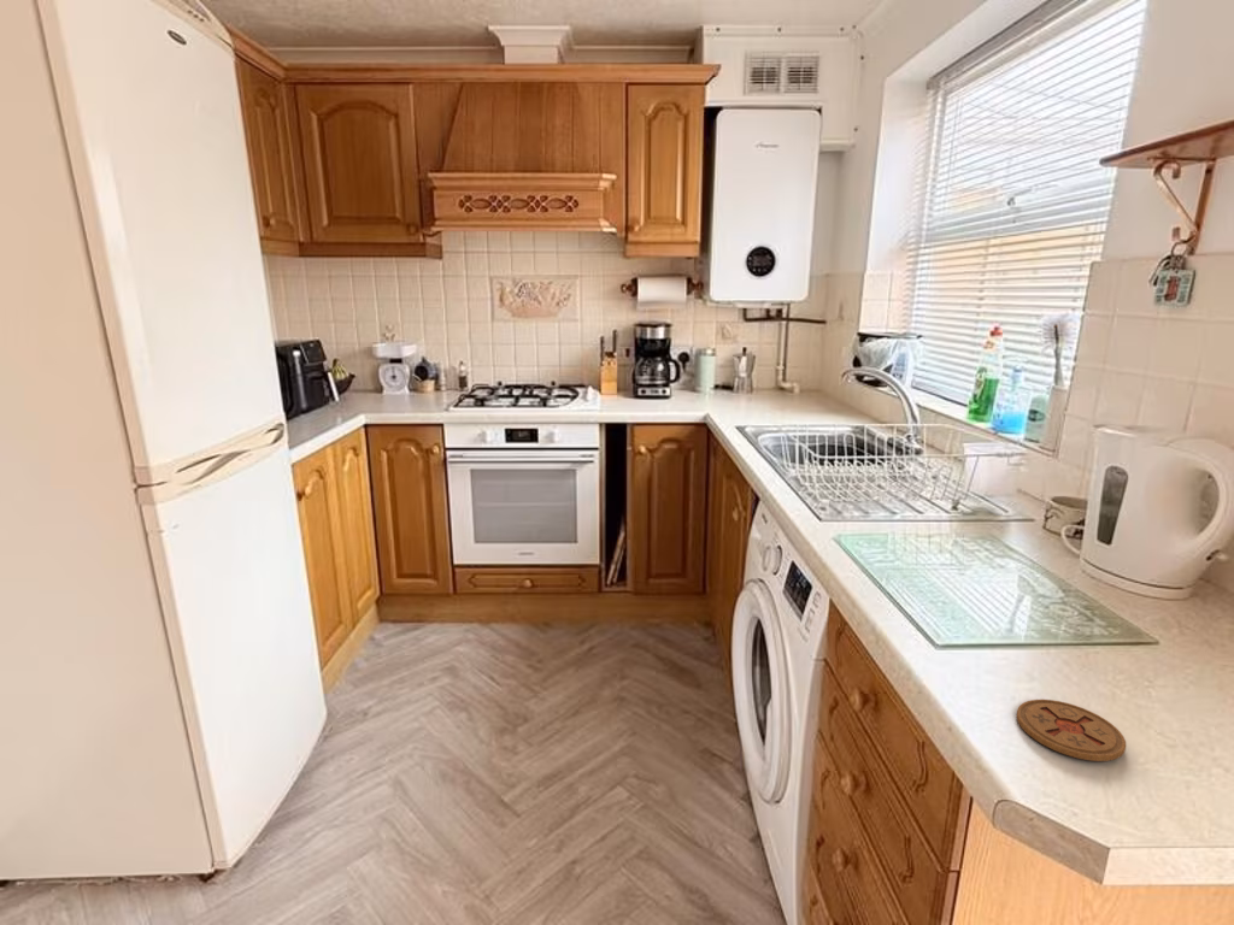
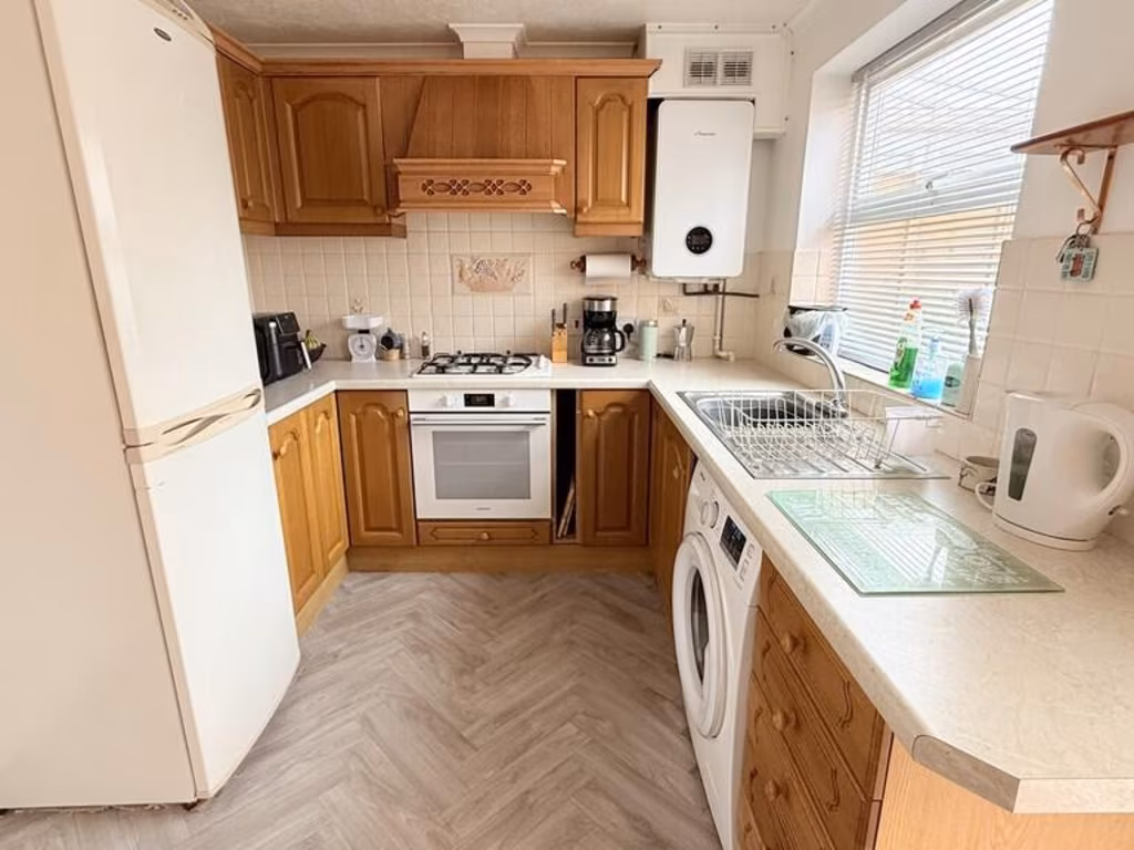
- coaster [1015,699,1127,762]
